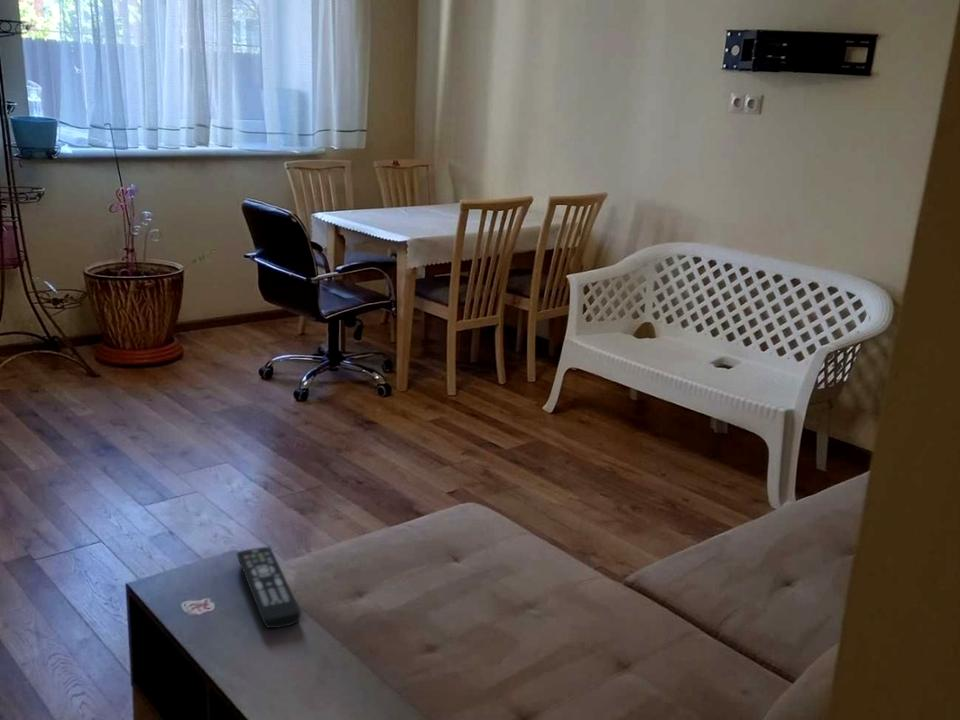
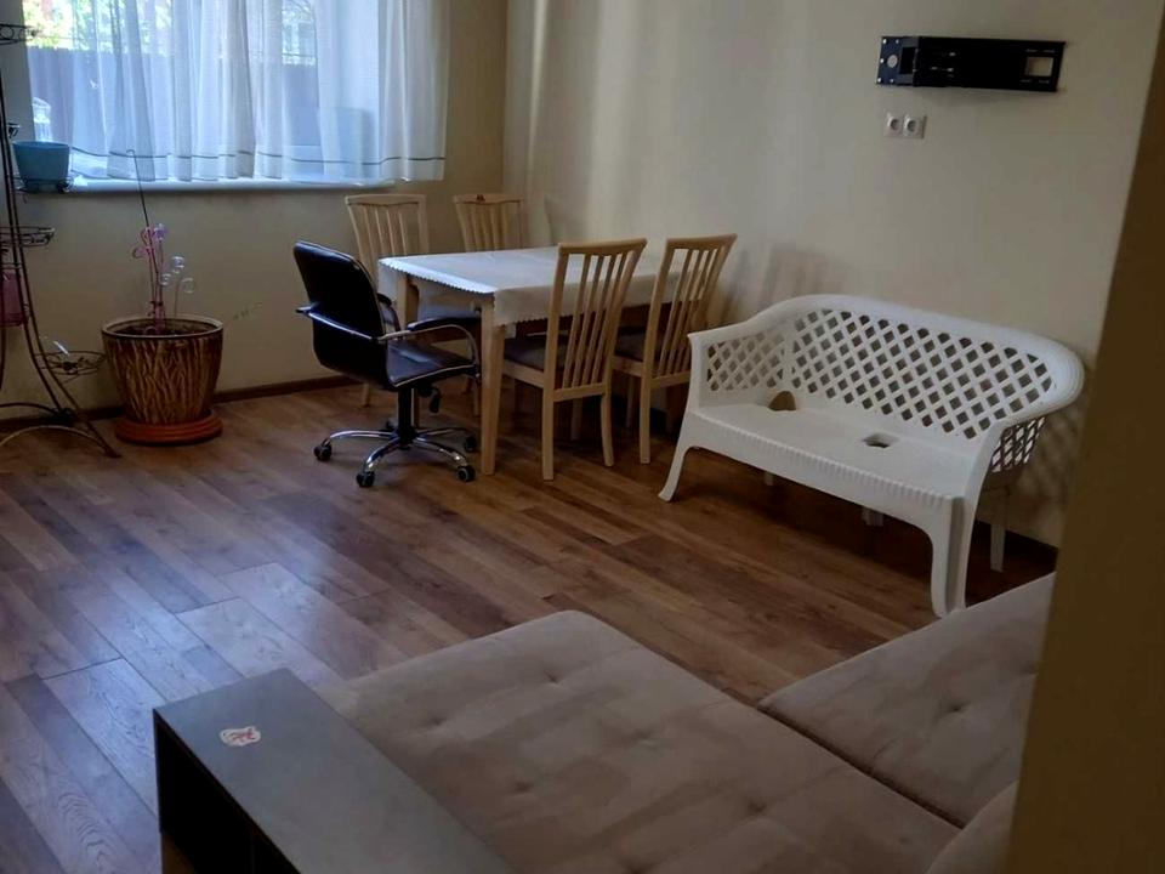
- remote control [236,546,302,629]
